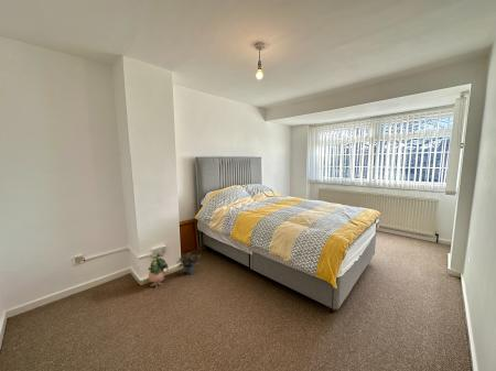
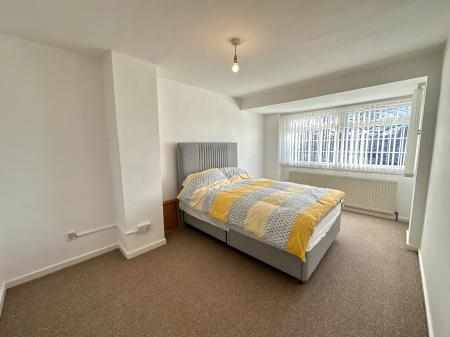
- potted plant [147,252,170,290]
- potted plant [176,252,202,275]
